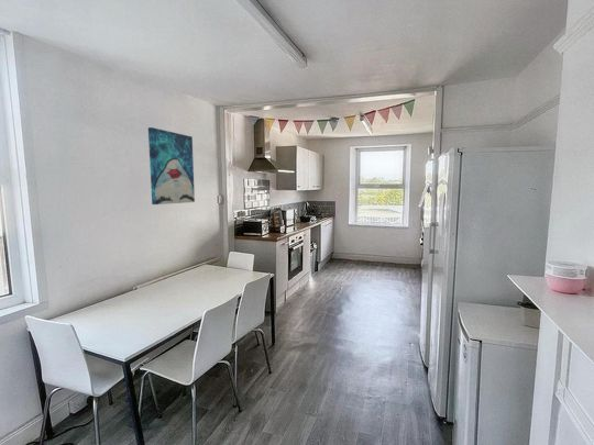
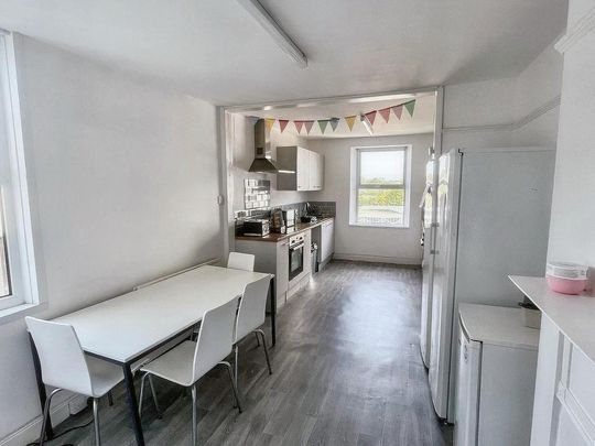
- wall art [147,126,196,205]
